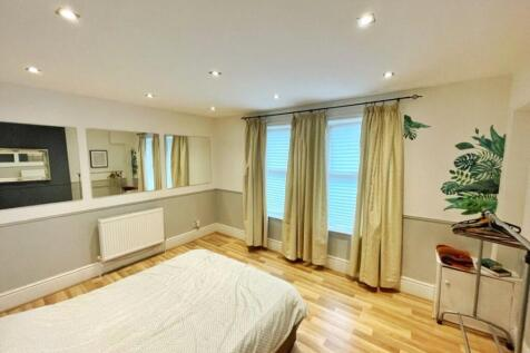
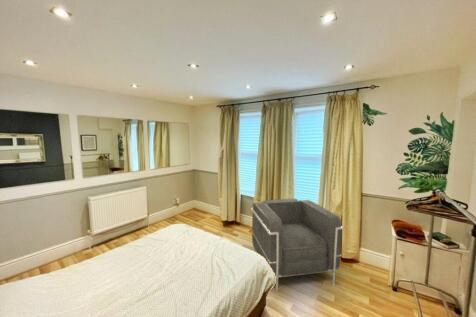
+ armchair [250,198,345,294]
